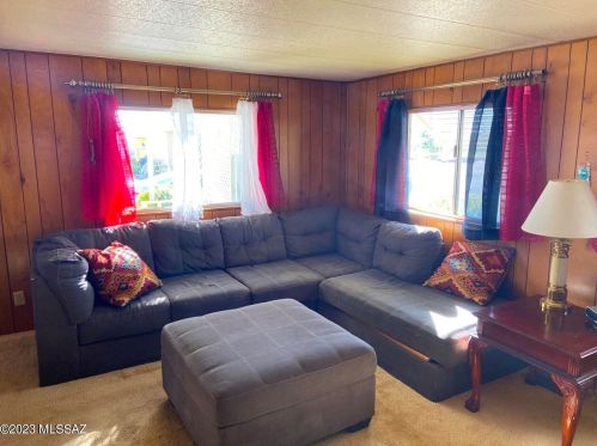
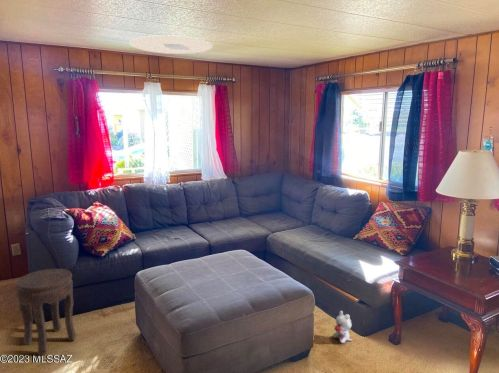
+ side table [15,268,77,356]
+ ceiling light [128,34,213,55]
+ plush toy [332,310,353,344]
